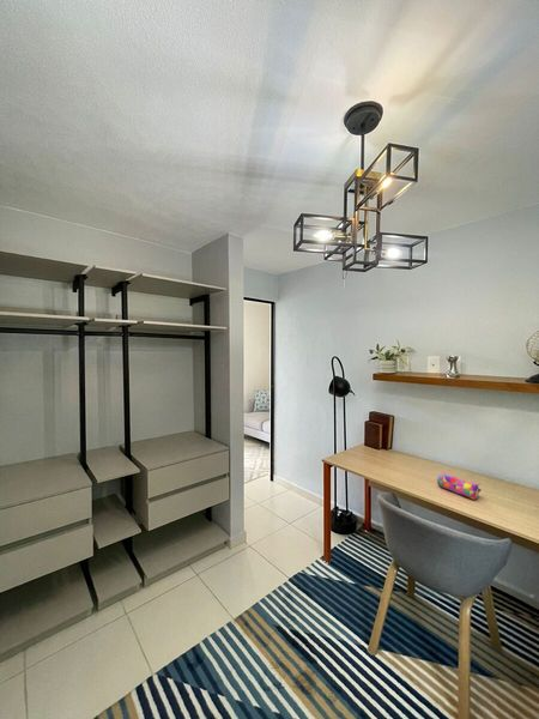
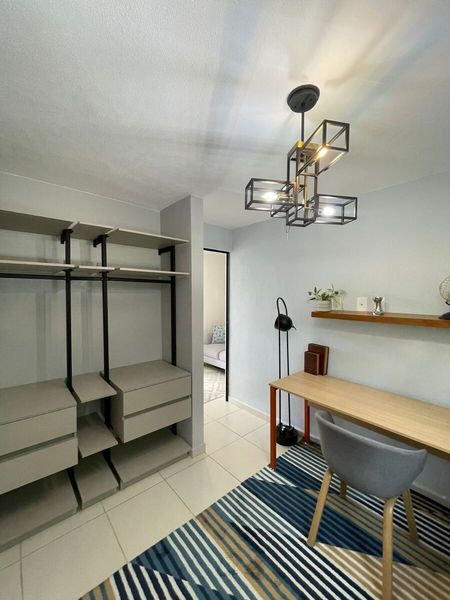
- pencil case [436,472,483,501]
